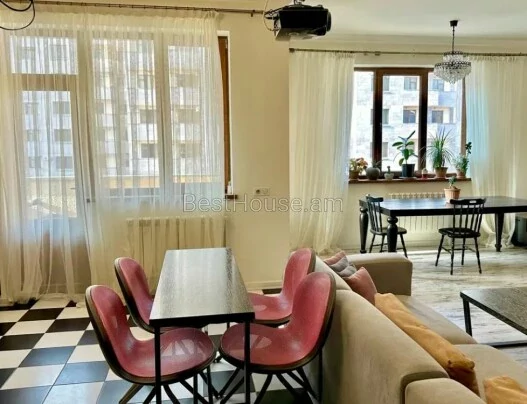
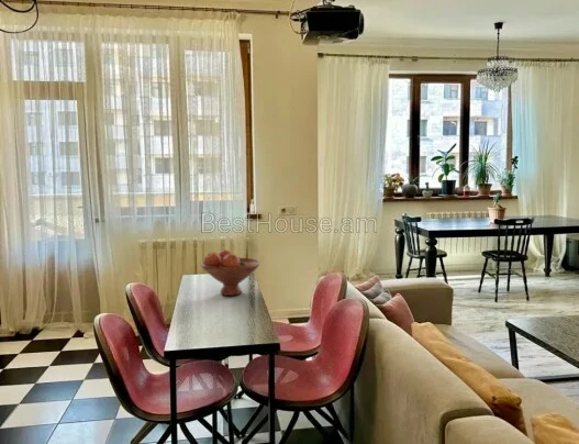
+ fruit bowl [200,248,261,297]
